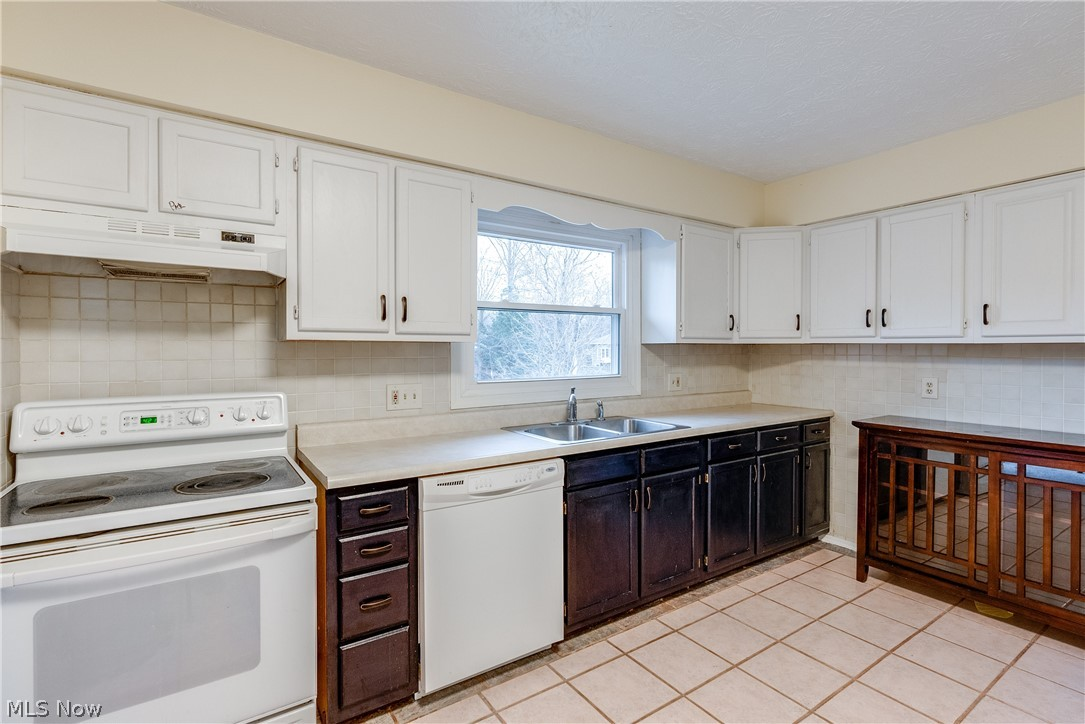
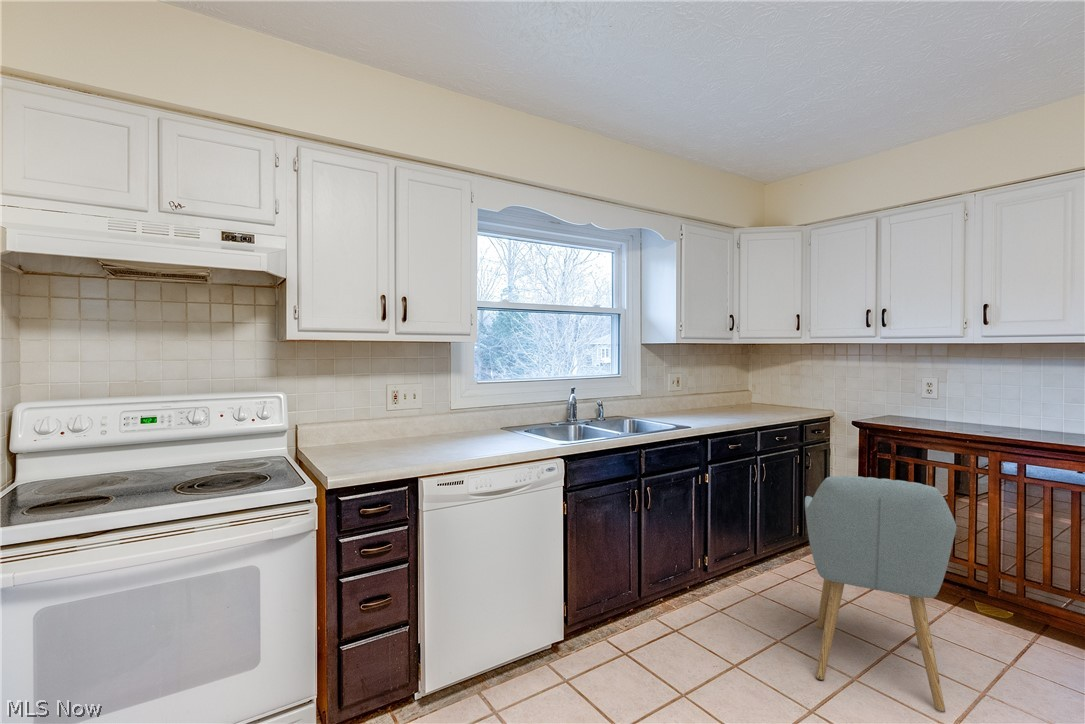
+ chair [804,475,958,713]
